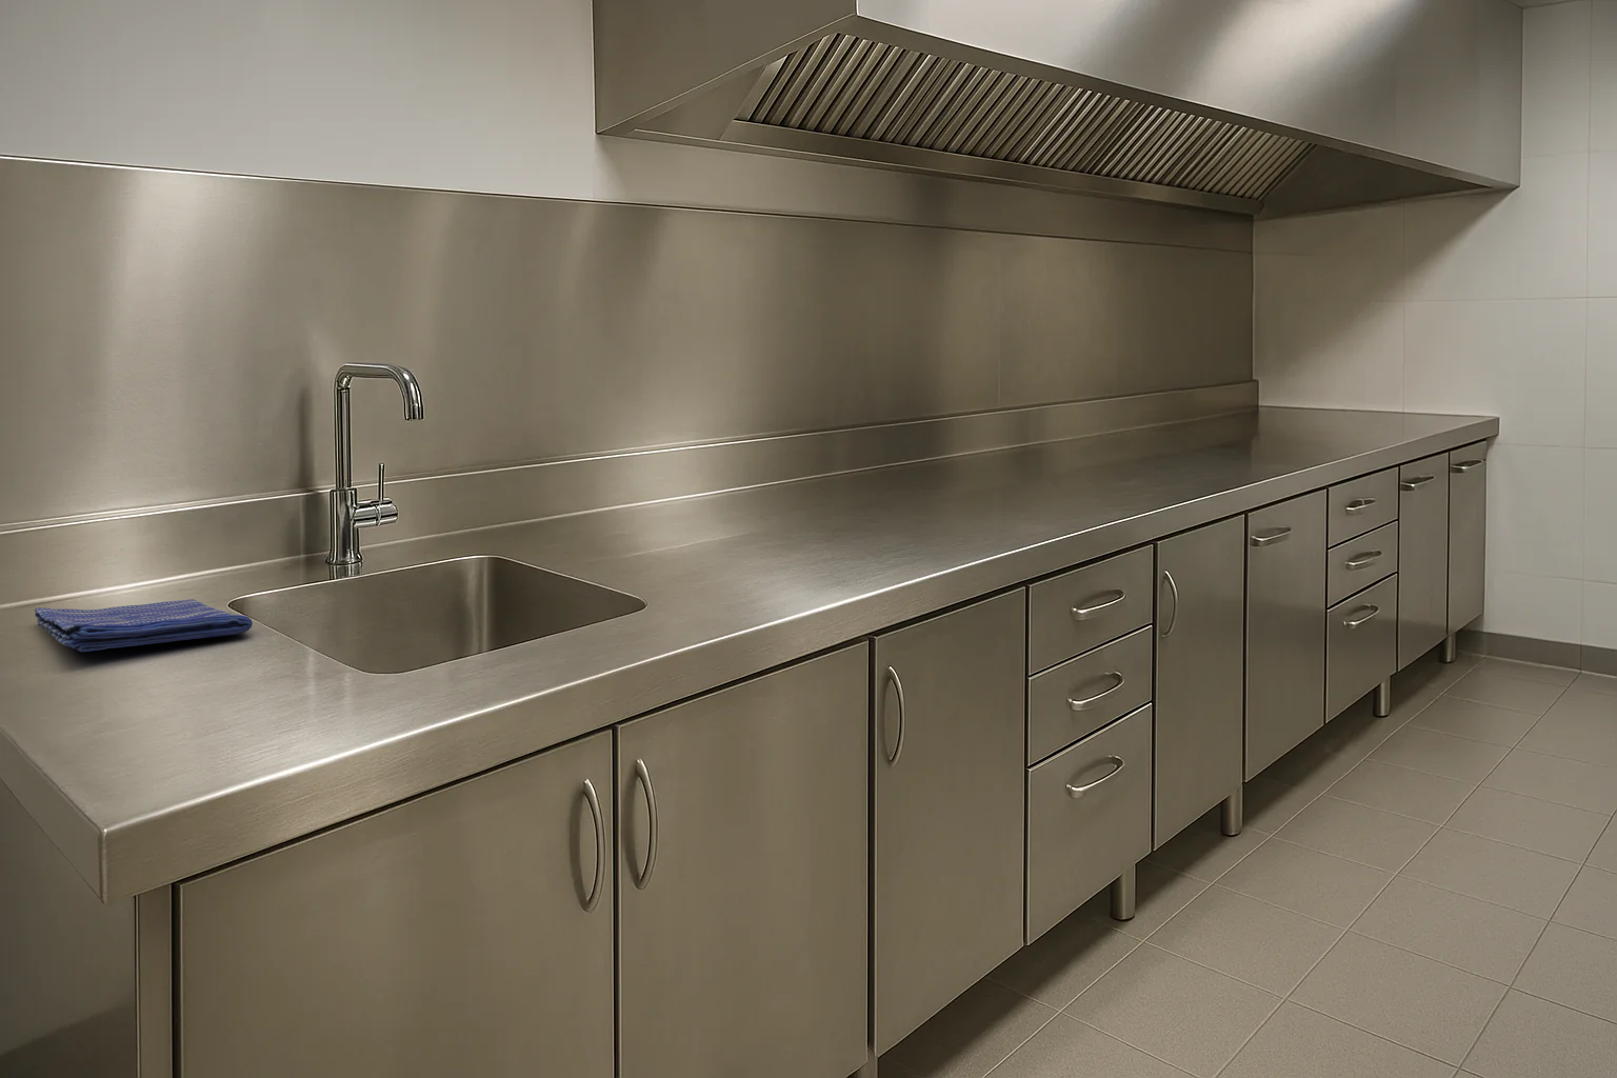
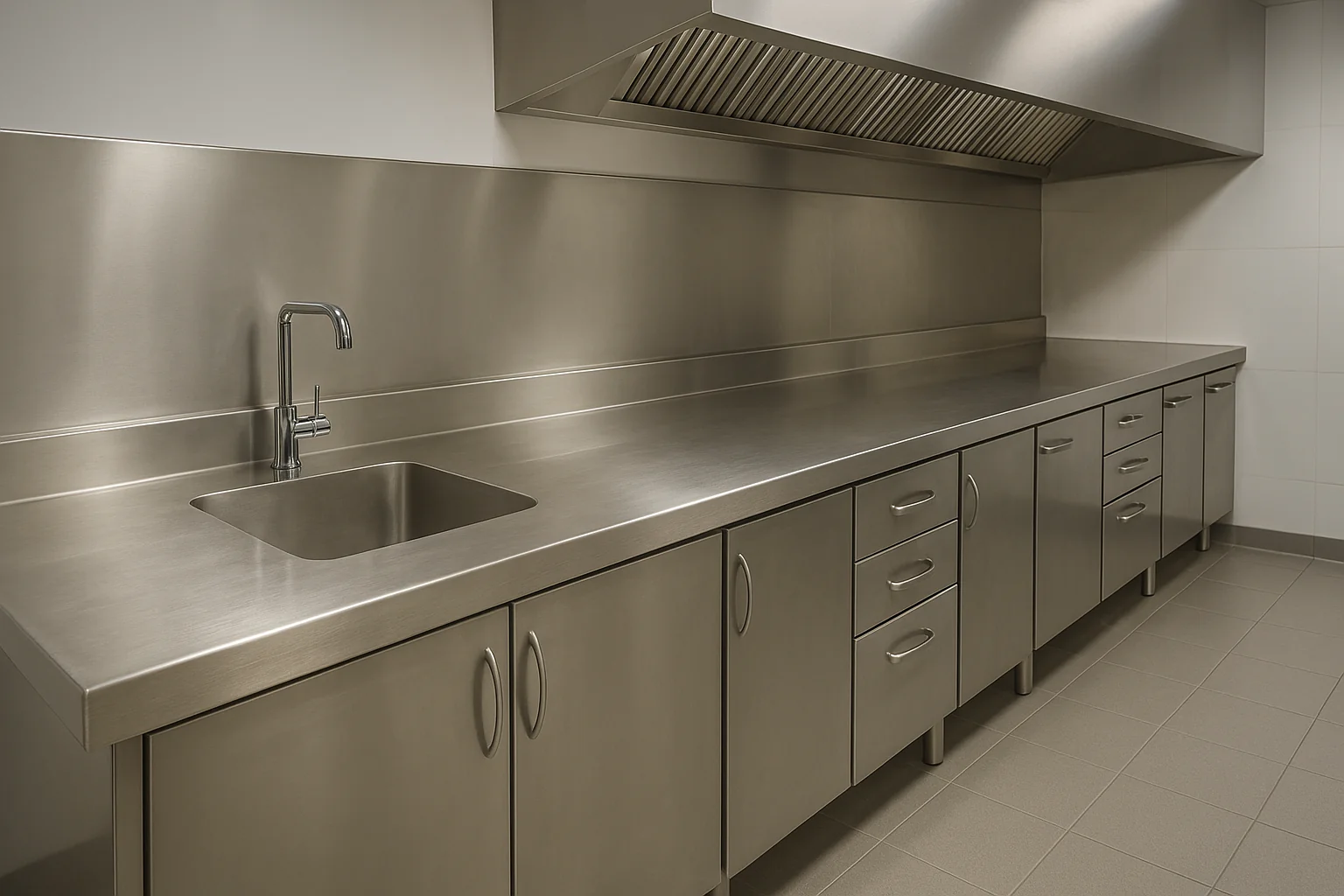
- dish towel [34,598,254,652]
